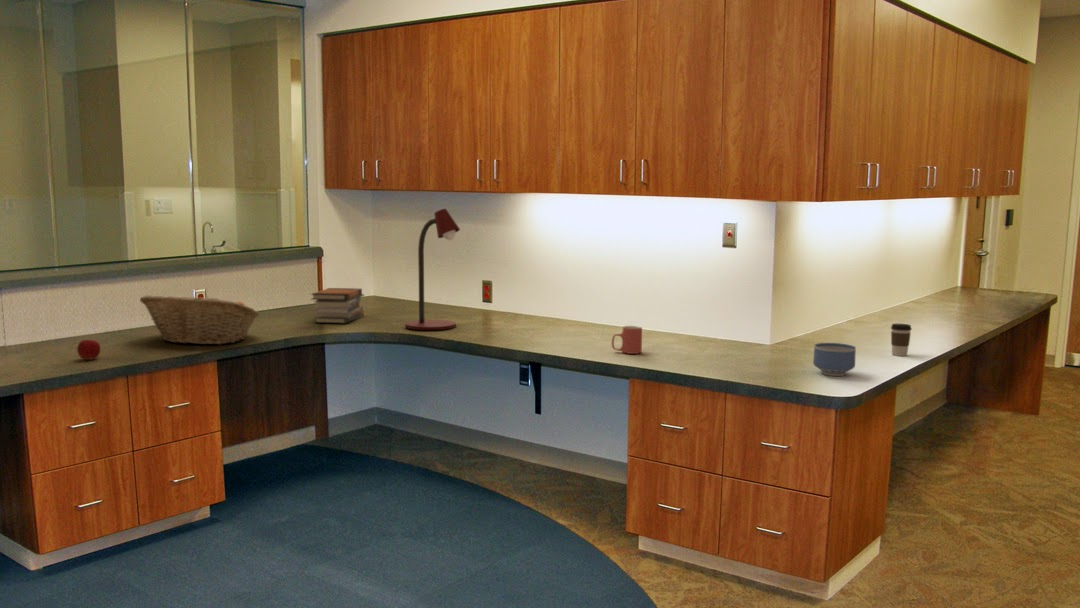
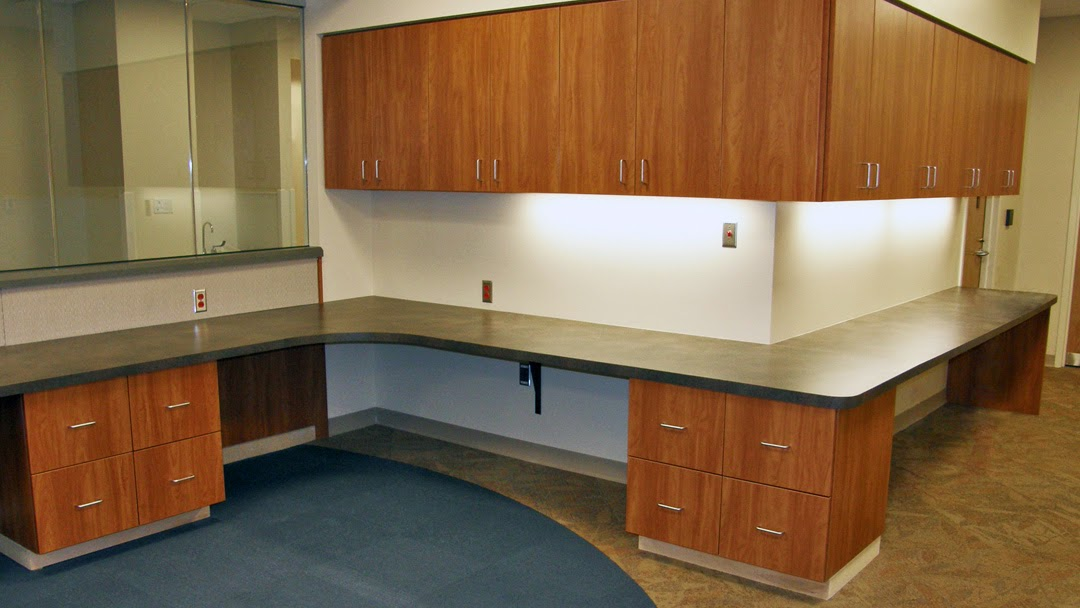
- book stack [310,287,365,324]
- mug [611,325,643,355]
- bowl [812,342,857,377]
- desk lamp [404,208,461,331]
- coffee cup [890,323,913,357]
- apple [76,339,102,361]
- fruit basket [139,294,261,346]
